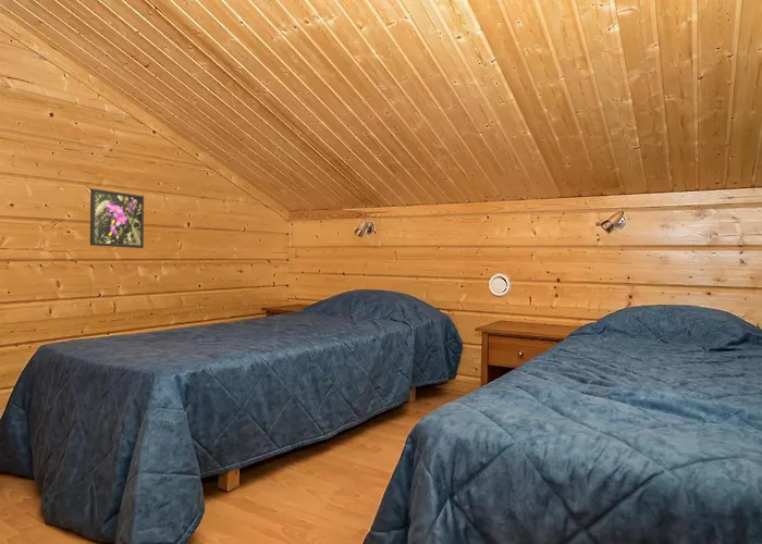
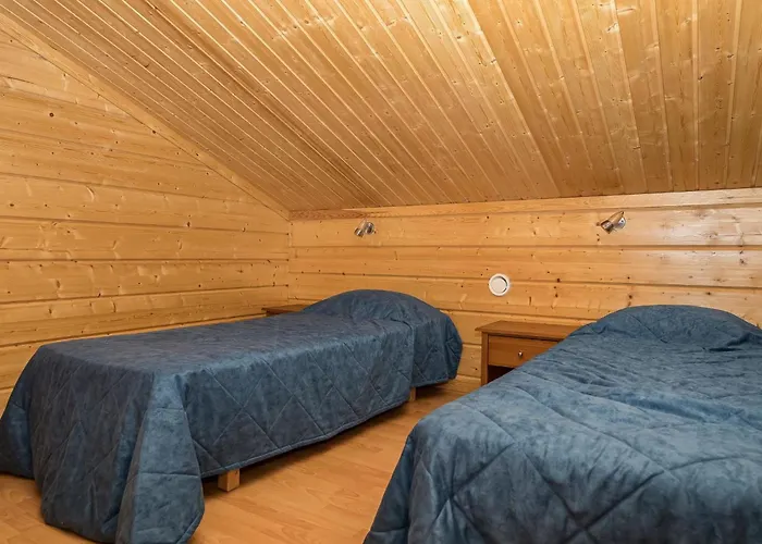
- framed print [89,188,145,249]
